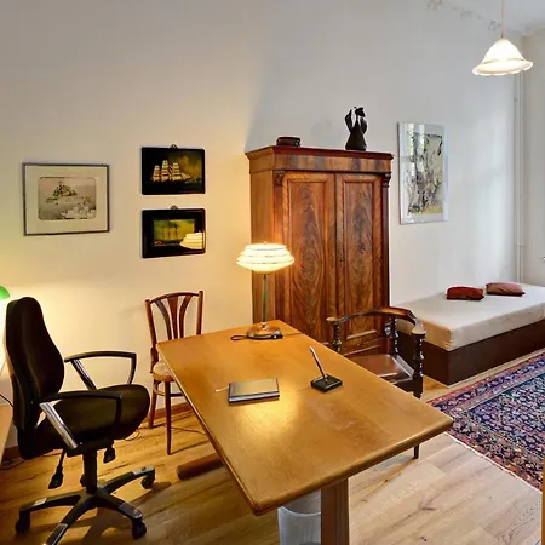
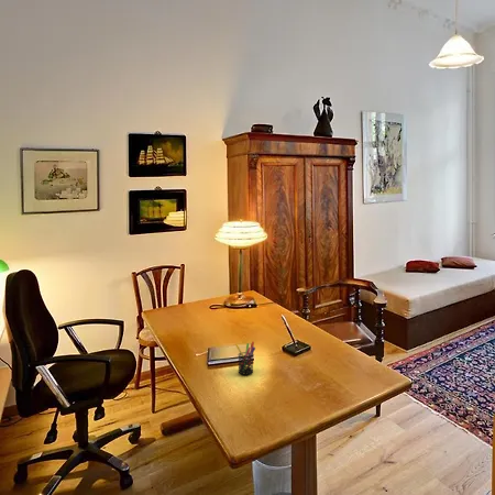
+ pen holder [234,340,256,376]
